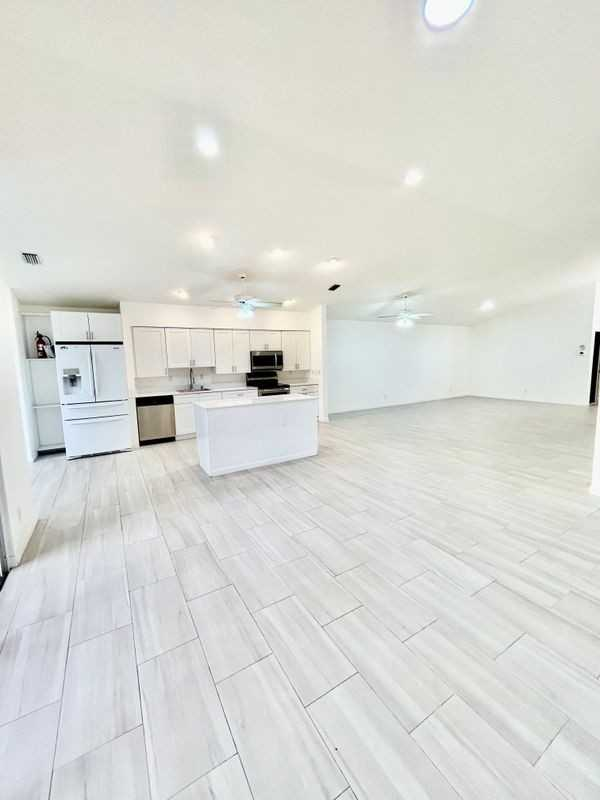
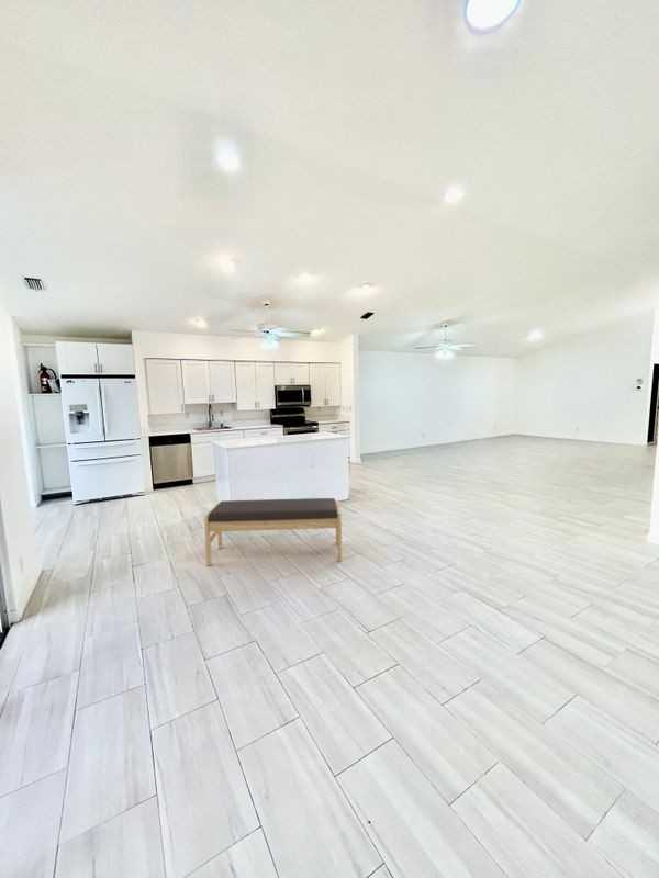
+ bench [203,497,343,566]
